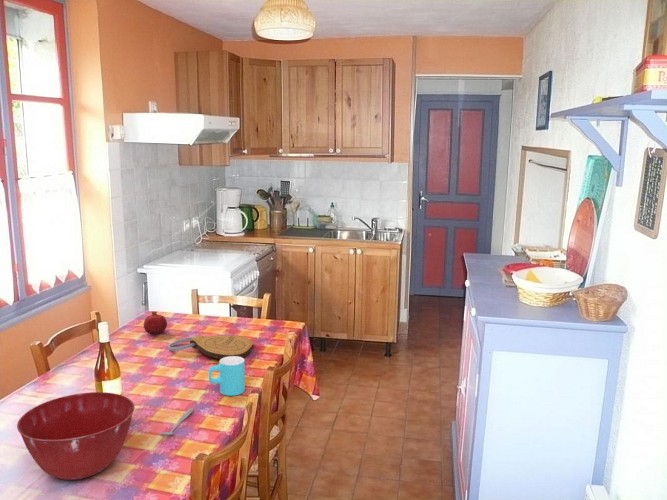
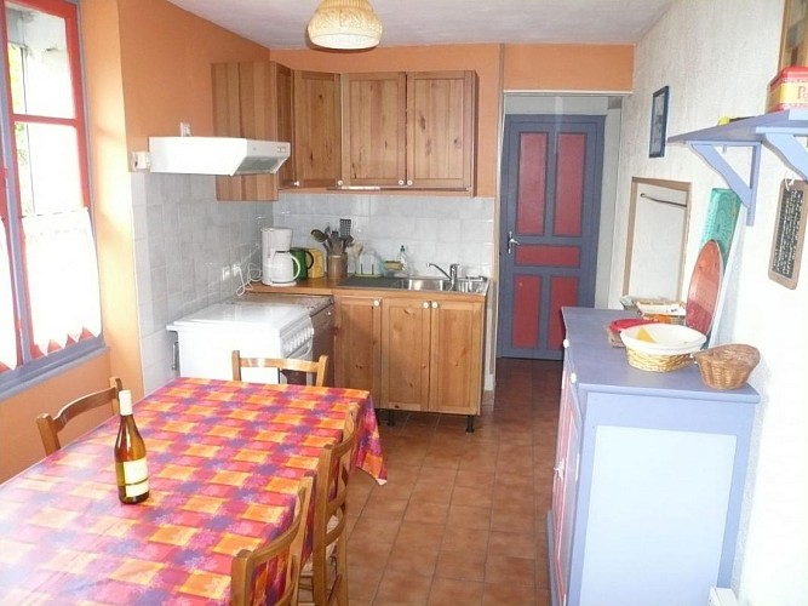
- mixing bowl [16,391,136,481]
- fruit [143,310,168,335]
- key chain [167,334,254,360]
- cup [207,356,246,397]
- spoon [159,407,194,437]
